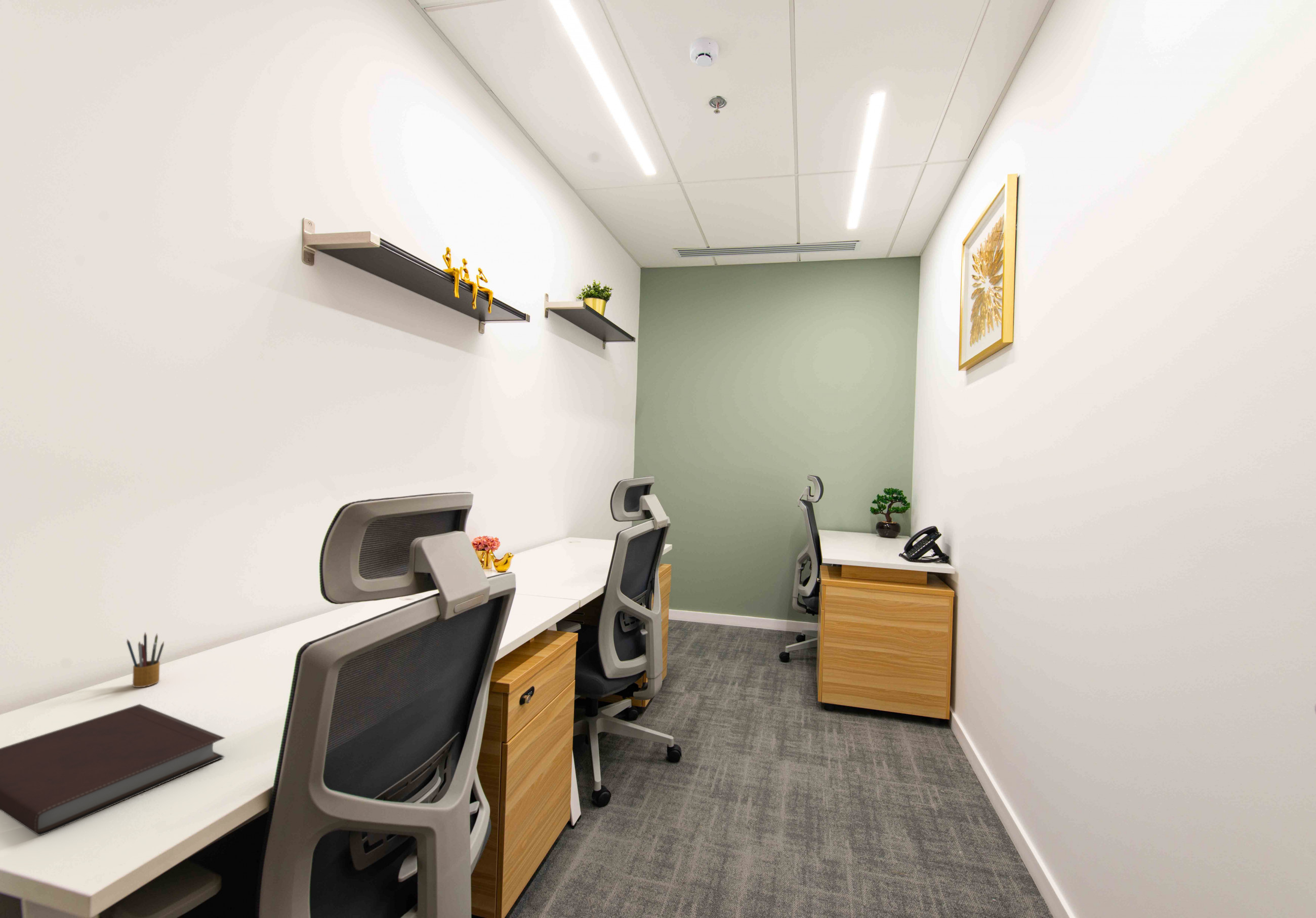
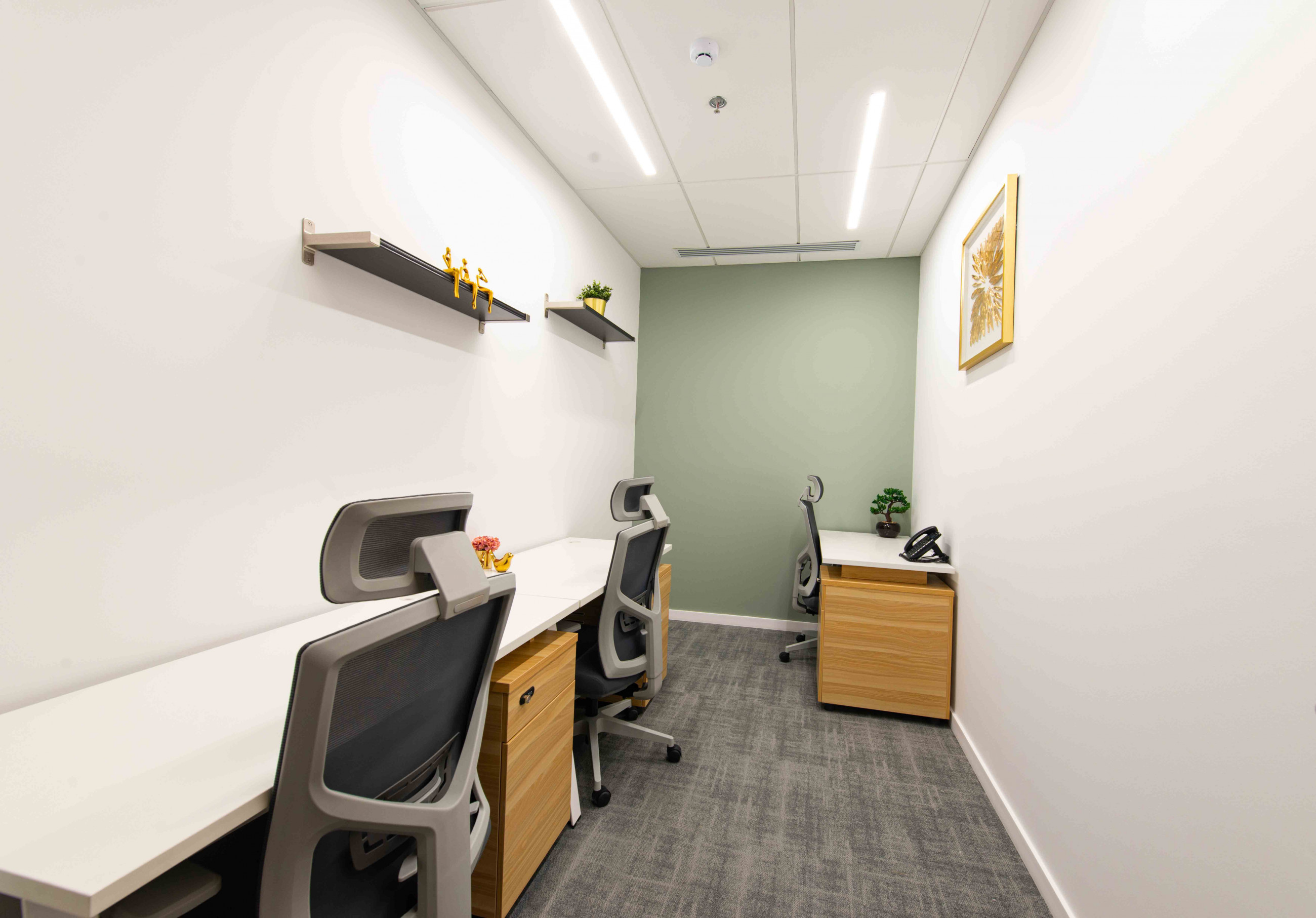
- pencil box [126,632,165,688]
- notebook [0,703,226,836]
